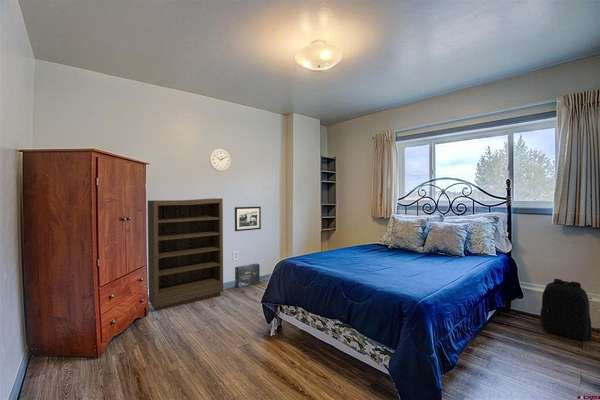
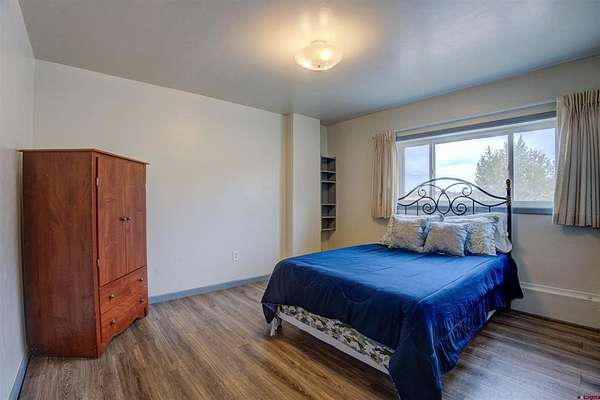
- box [234,262,261,289]
- picture frame [234,206,262,232]
- backpack [539,278,593,342]
- bookshelf [147,197,224,312]
- wall clock [209,148,232,172]
